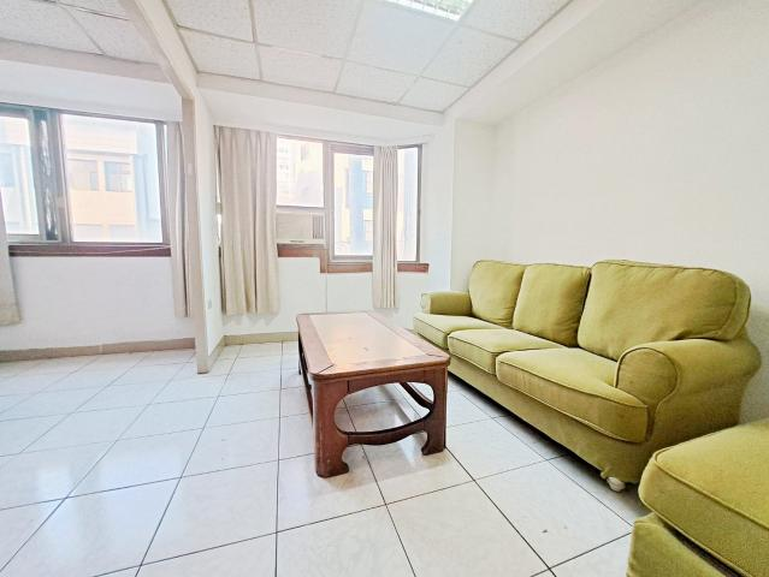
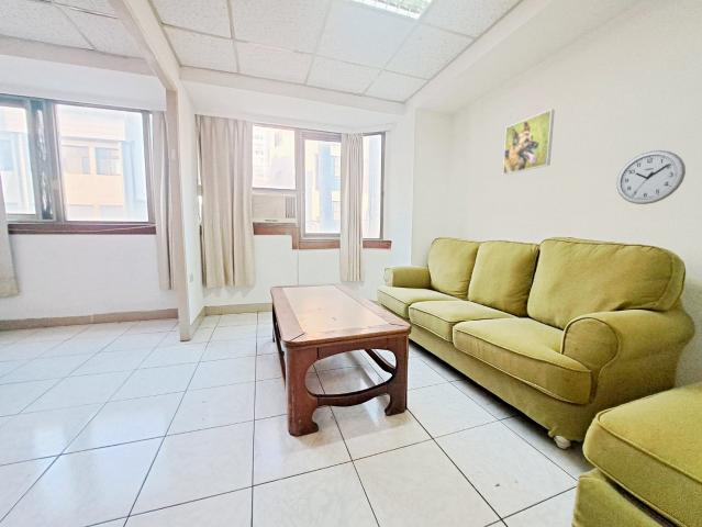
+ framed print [502,108,556,176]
+ wall clock [615,149,687,205]
